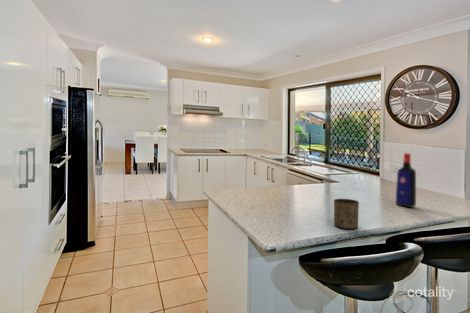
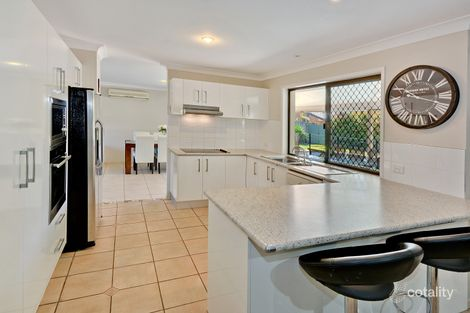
- liquor bottle [395,152,417,209]
- cup [333,198,360,230]
